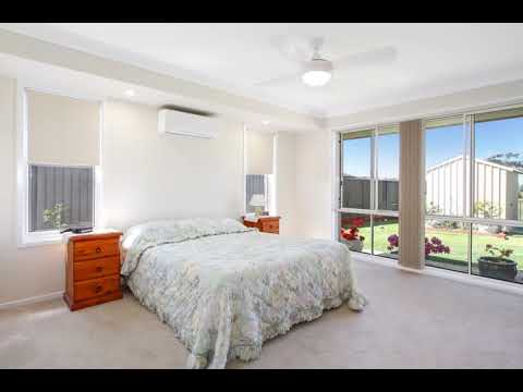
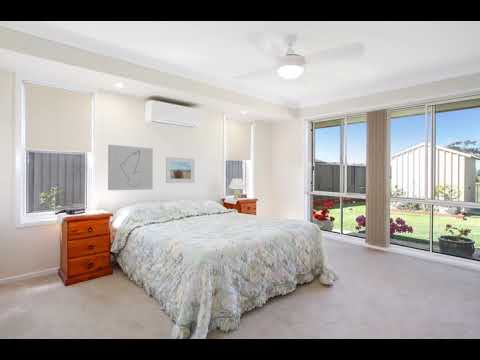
+ wall art [107,144,154,191]
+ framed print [165,156,196,184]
